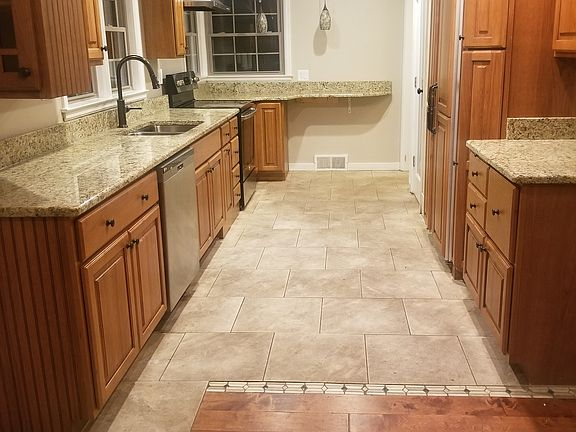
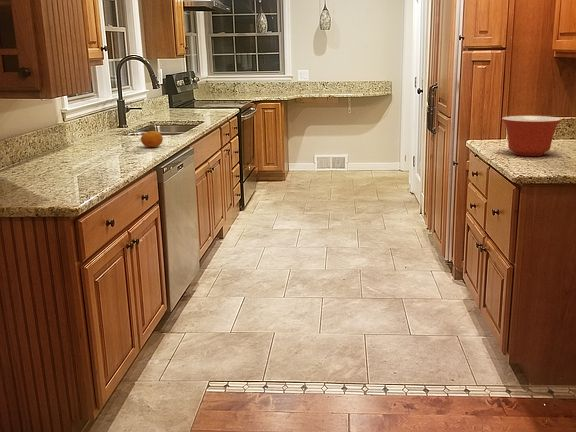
+ fruit [140,130,164,148]
+ mixing bowl [501,115,563,157]
